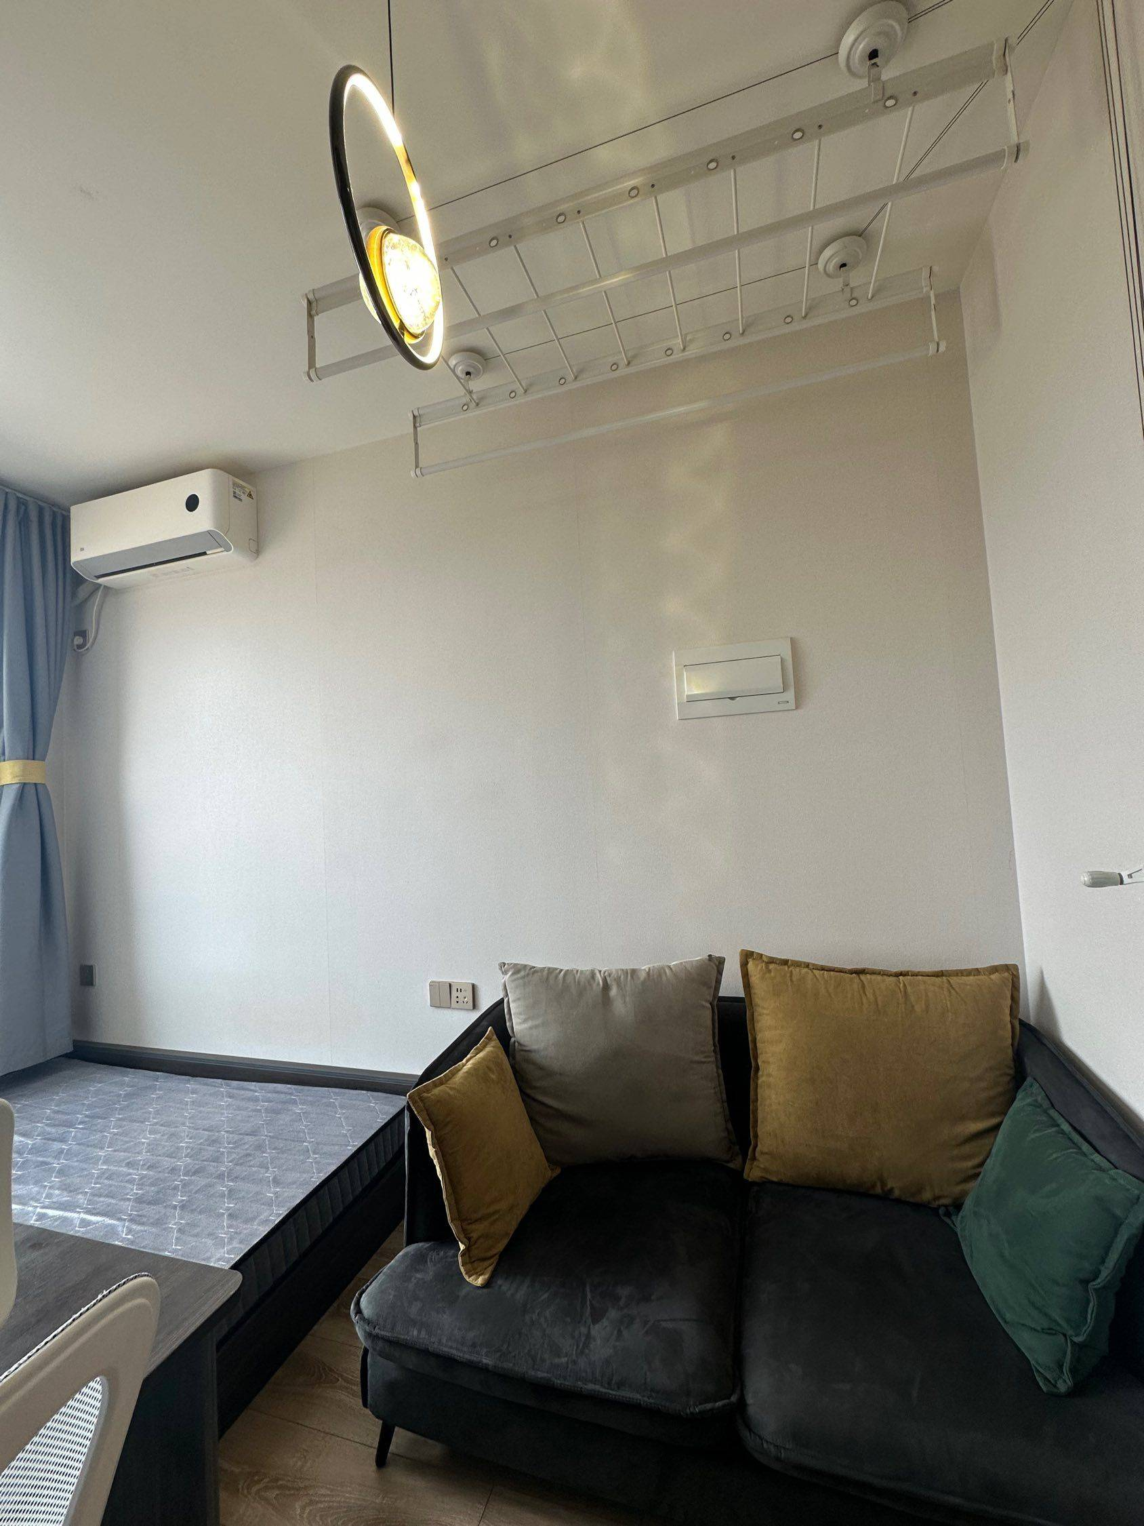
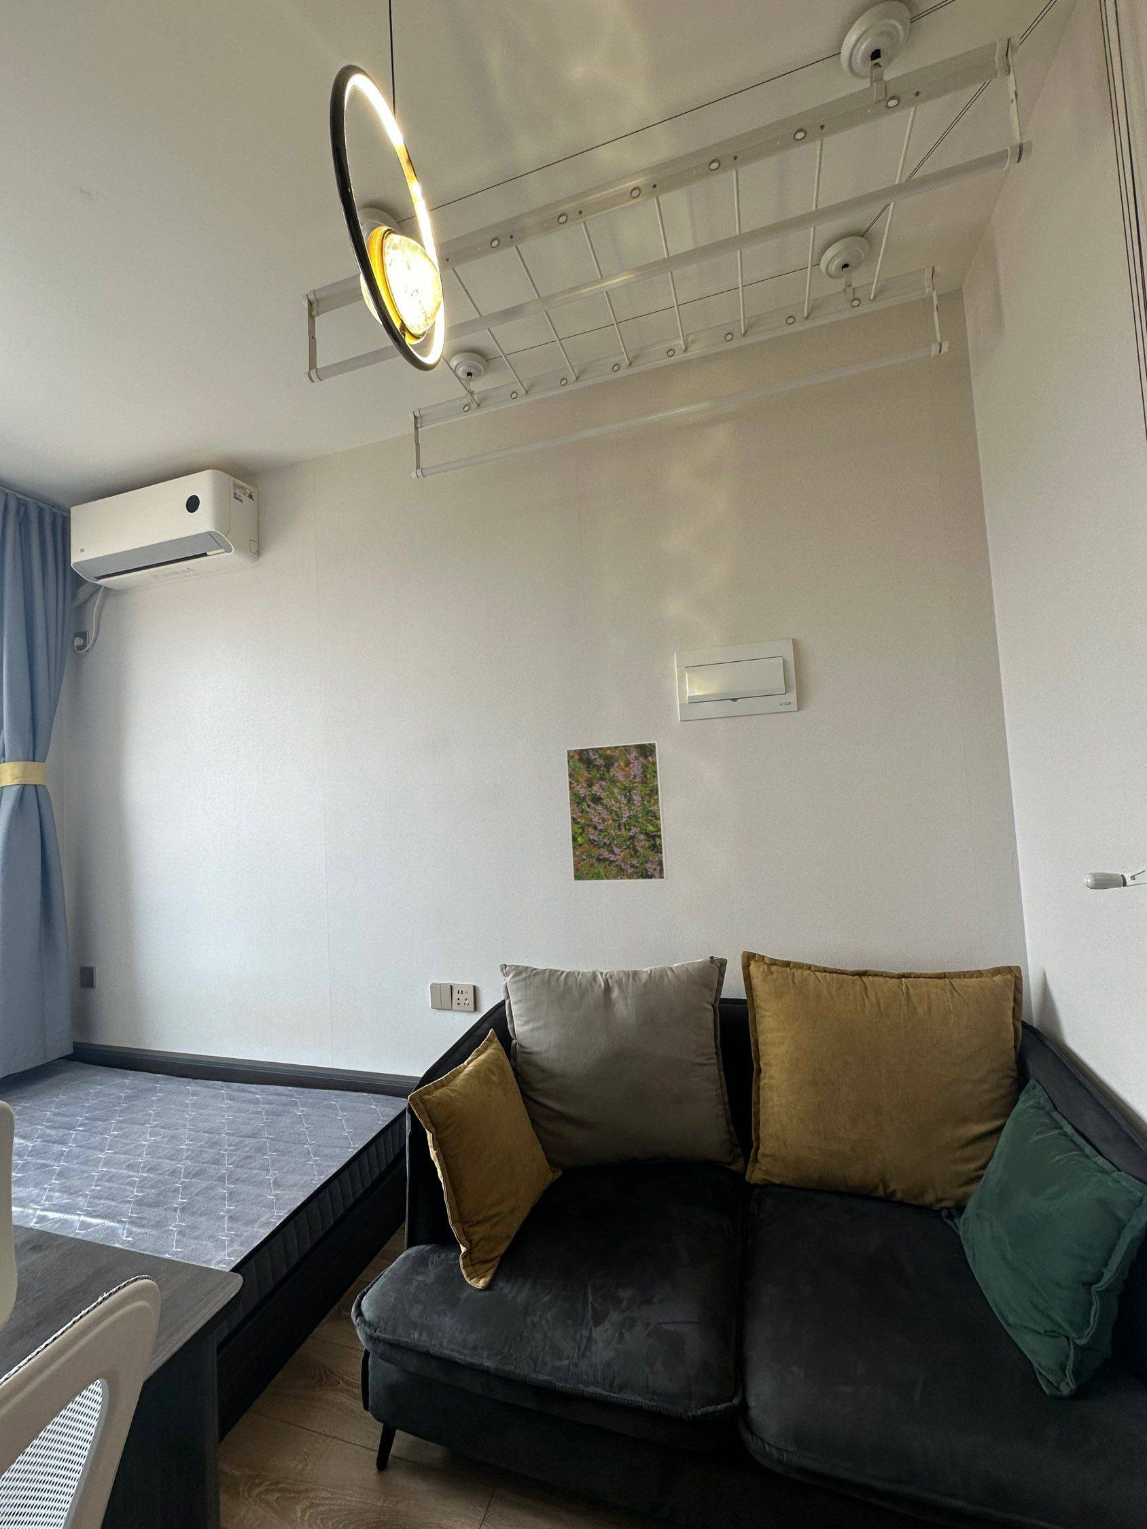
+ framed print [565,741,667,883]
